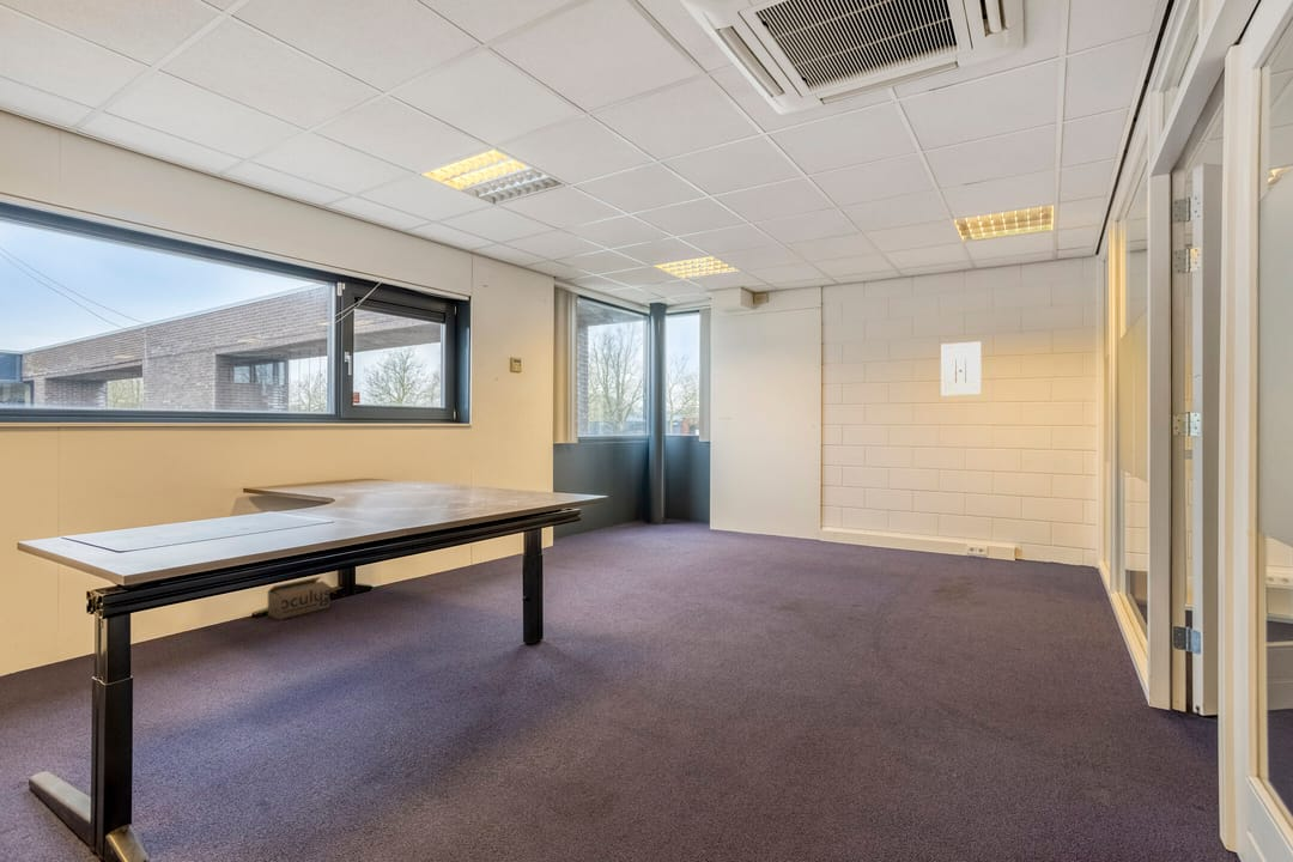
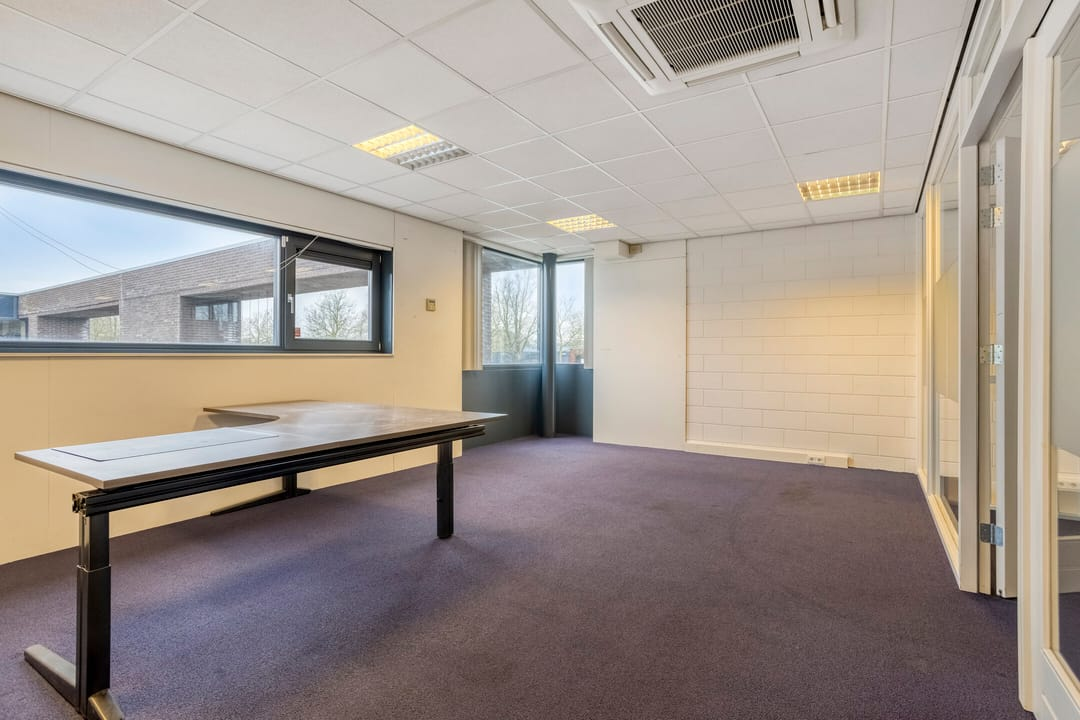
- wall art [940,340,982,396]
- cardboard box [267,576,336,621]
